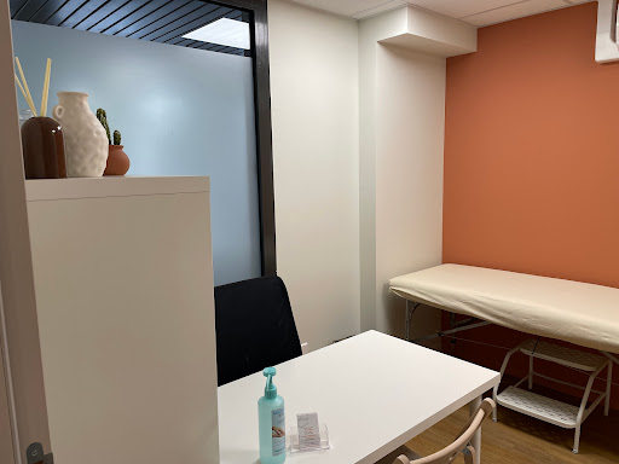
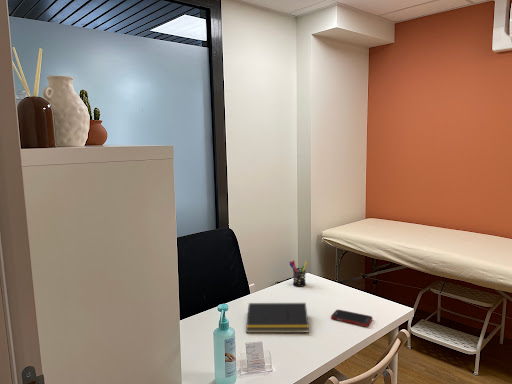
+ cell phone [330,309,373,327]
+ notepad [245,302,310,334]
+ pen holder [288,259,309,288]
